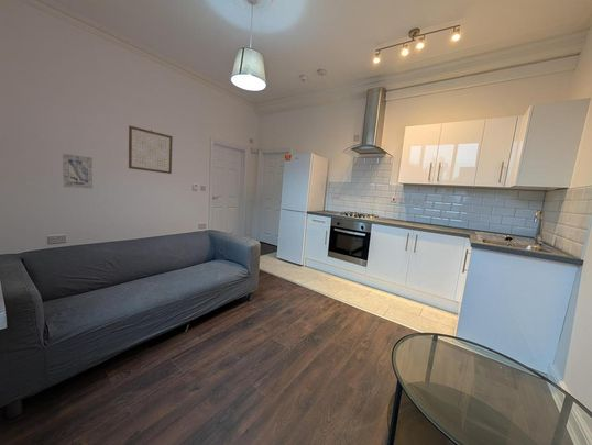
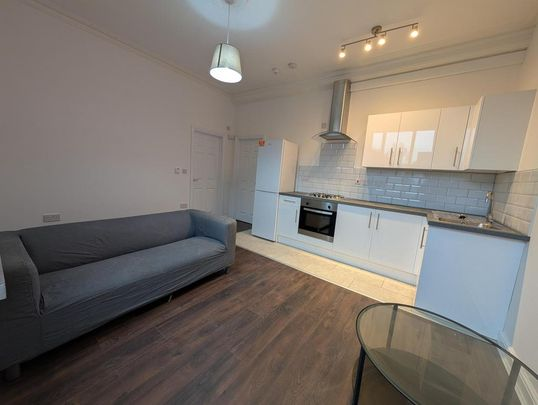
- wall art [62,153,94,190]
- wall art [128,124,174,175]
